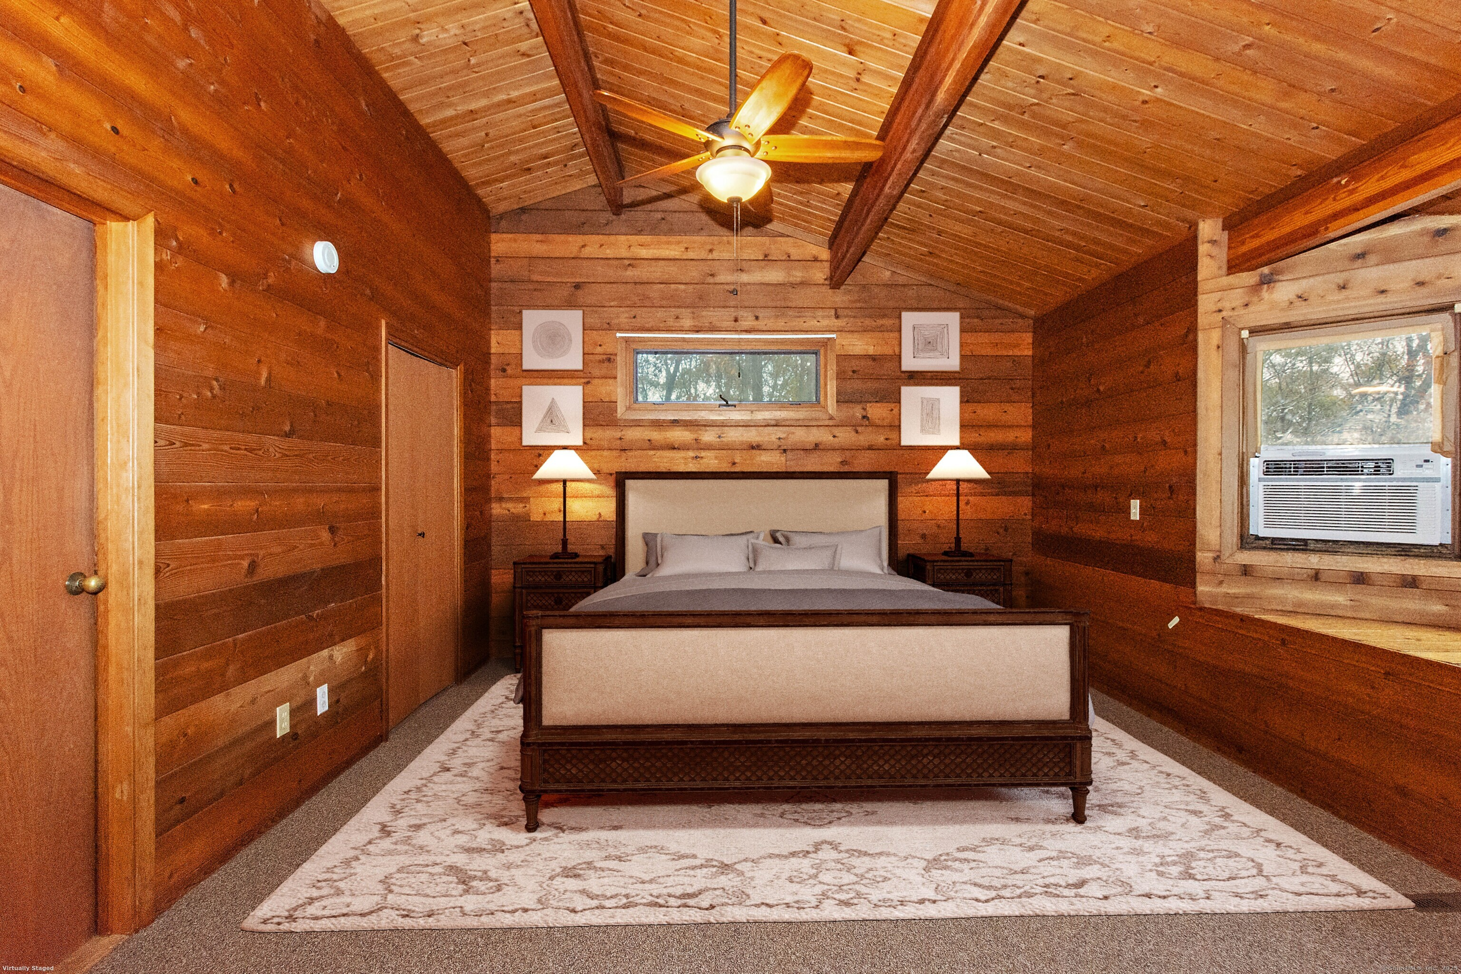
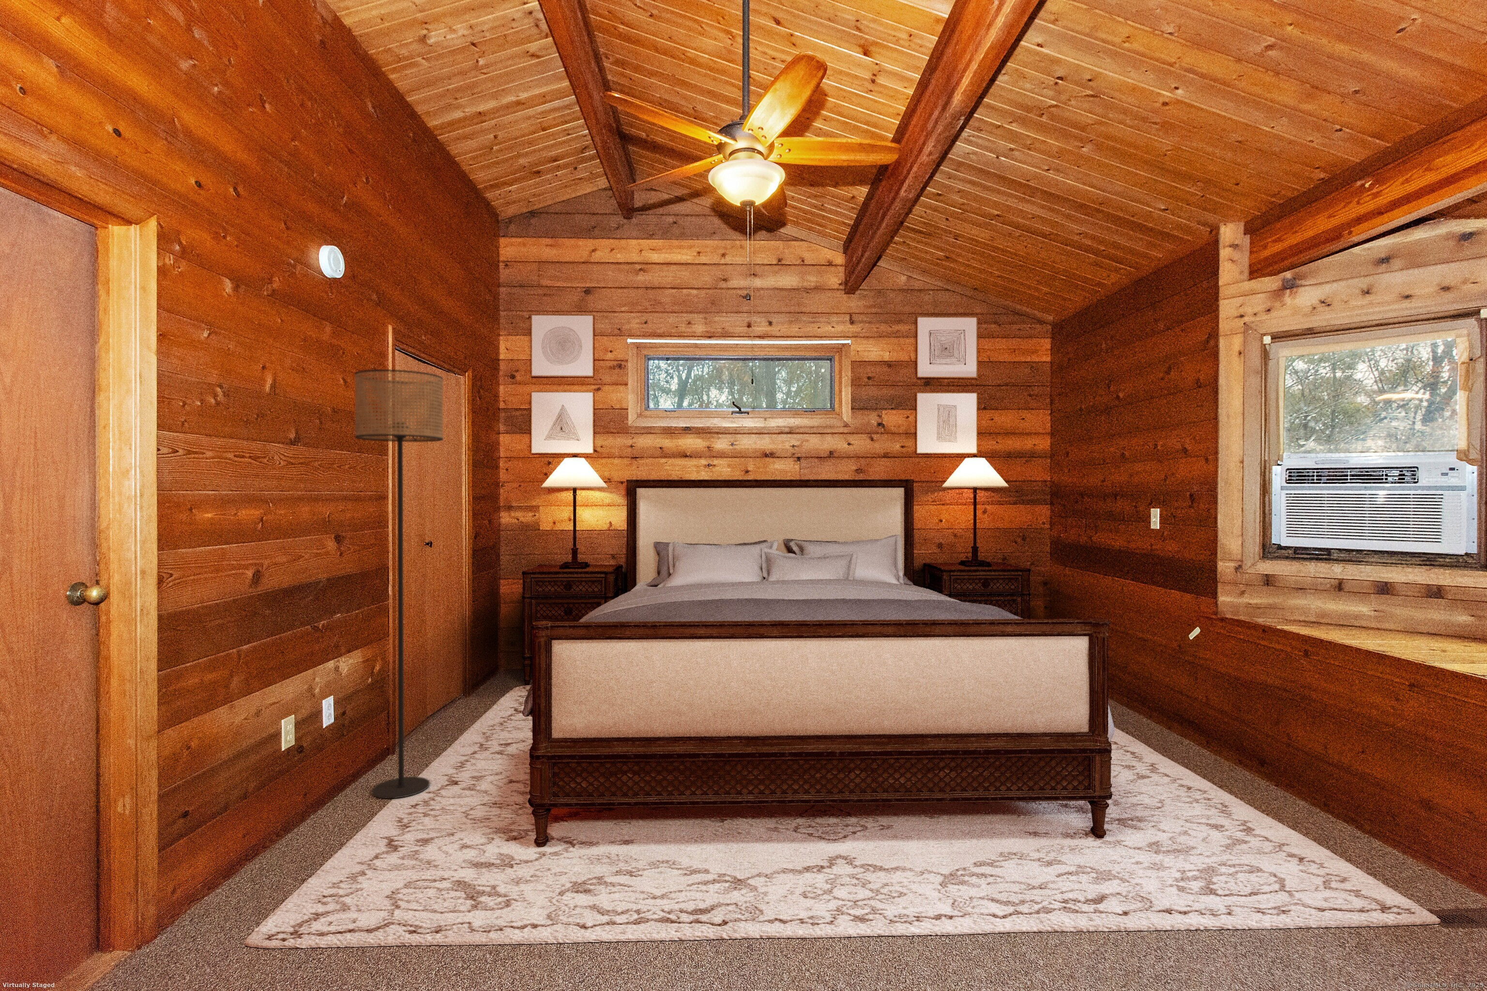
+ floor lamp [354,368,444,799]
